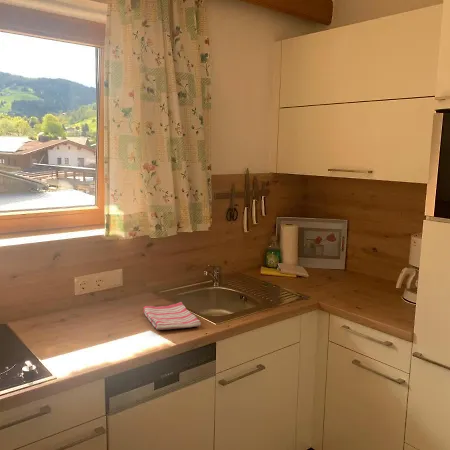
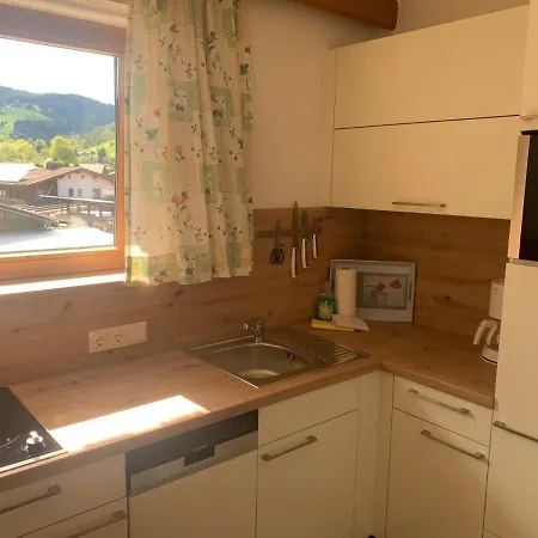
- dish towel [142,301,202,331]
